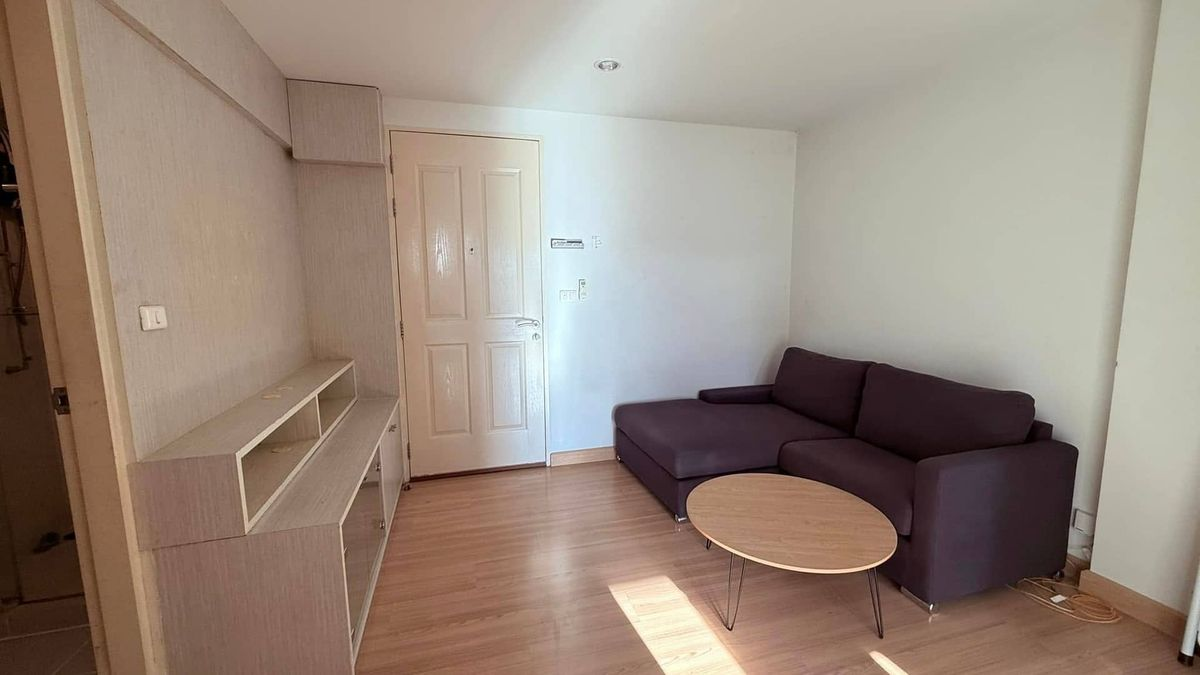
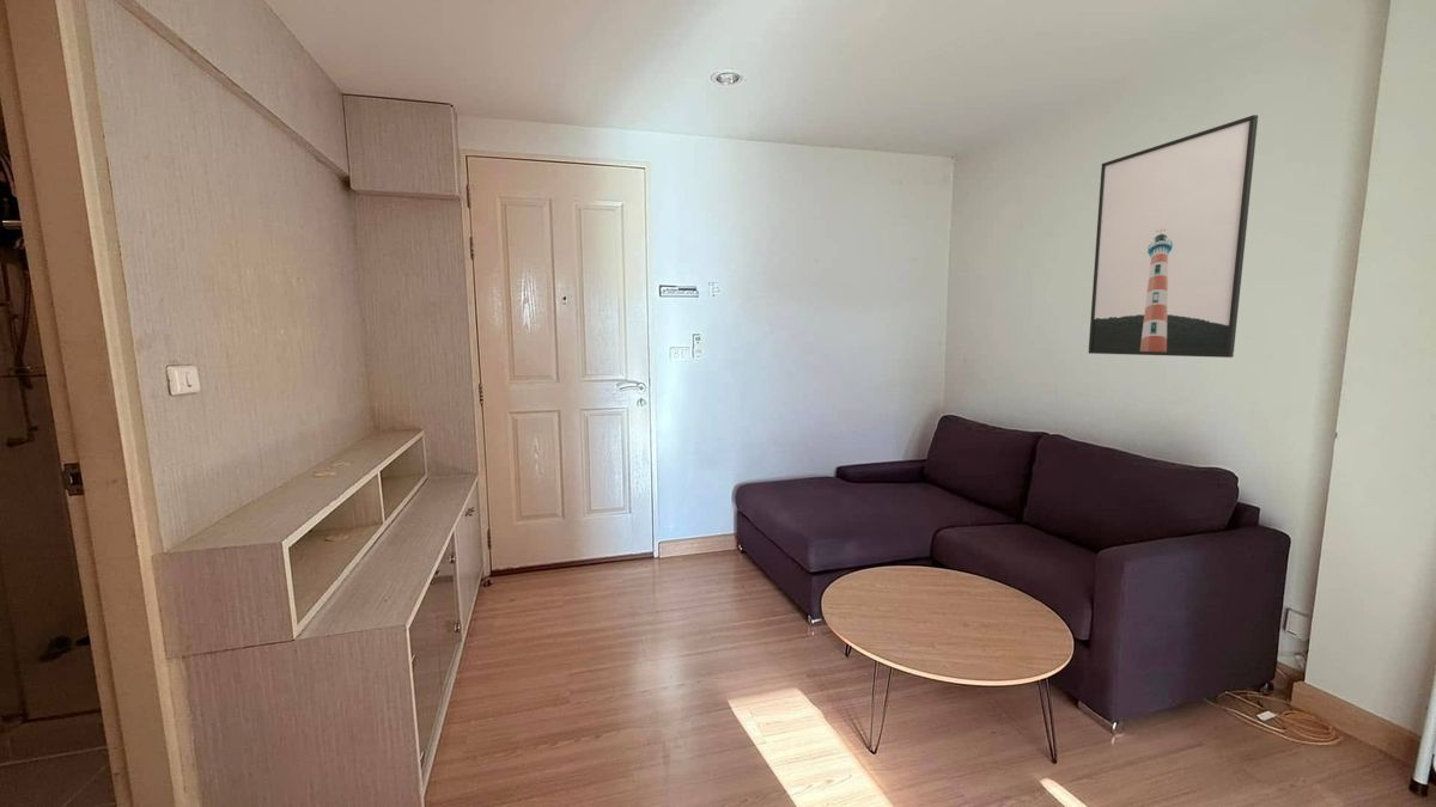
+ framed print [1088,114,1259,359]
